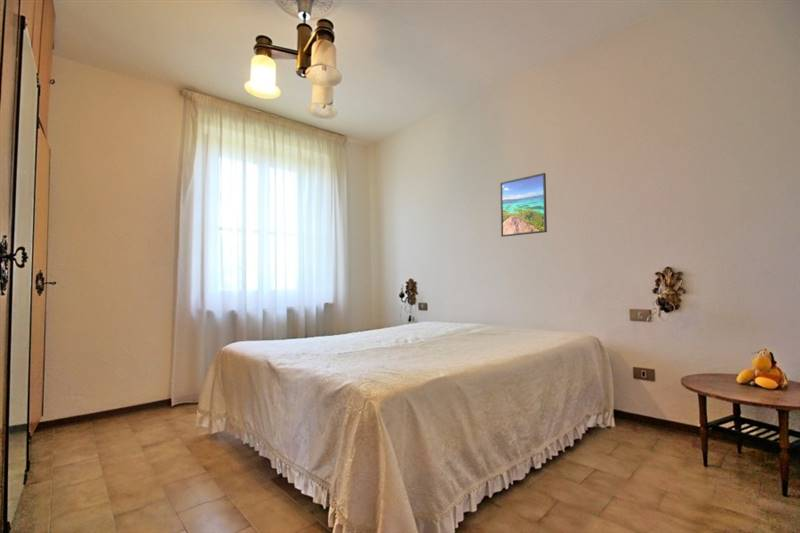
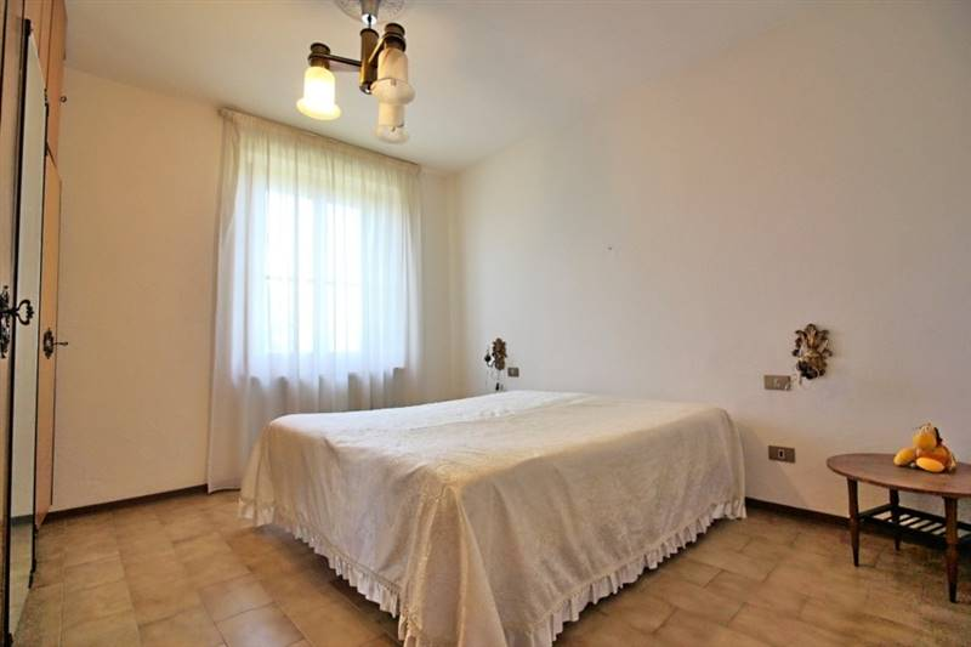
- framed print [499,172,548,238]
